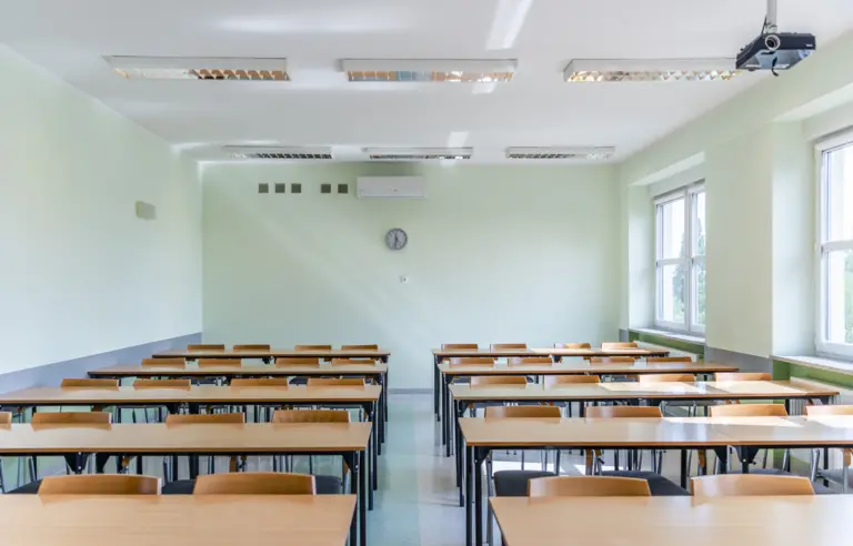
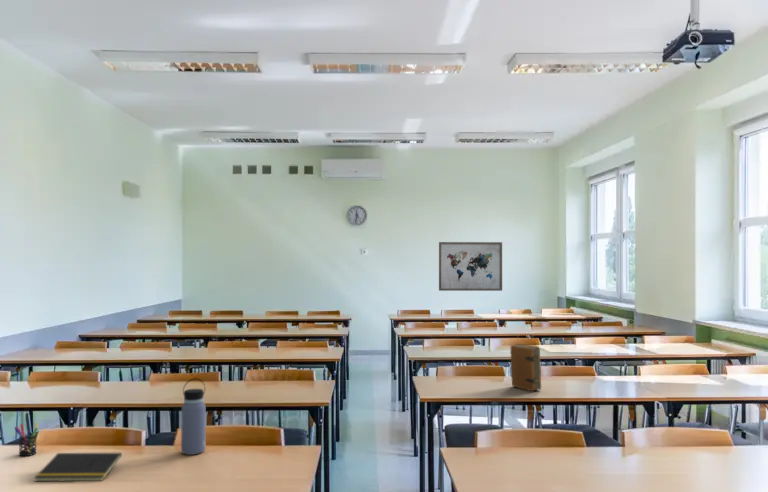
+ pen holder [13,422,39,457]
+ water bottle [180,377,207,456]
+ wall art [438,241,503,292]
+ notepad [33,452,123,482]
+ book [509,343,542,392]
